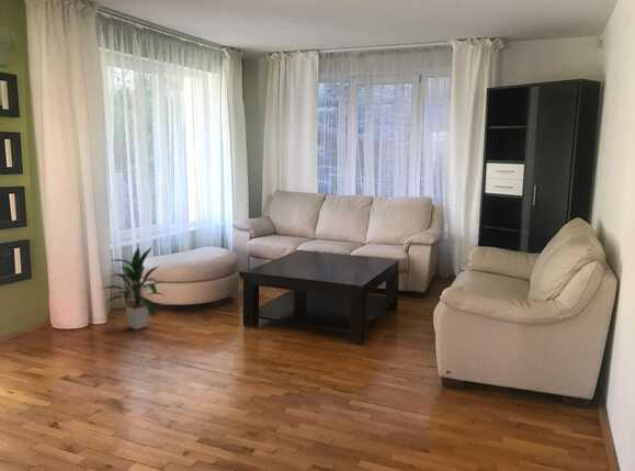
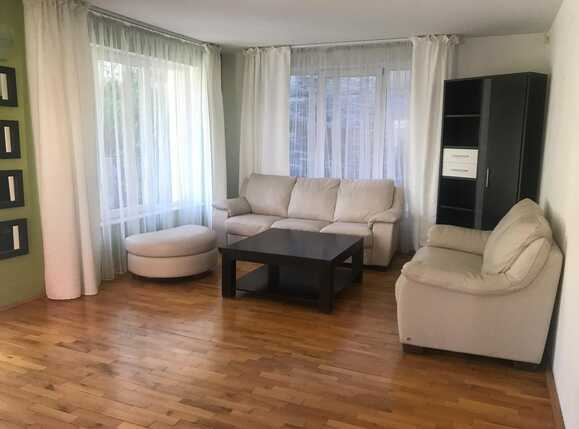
- indoor plant [100,245,167,330]
